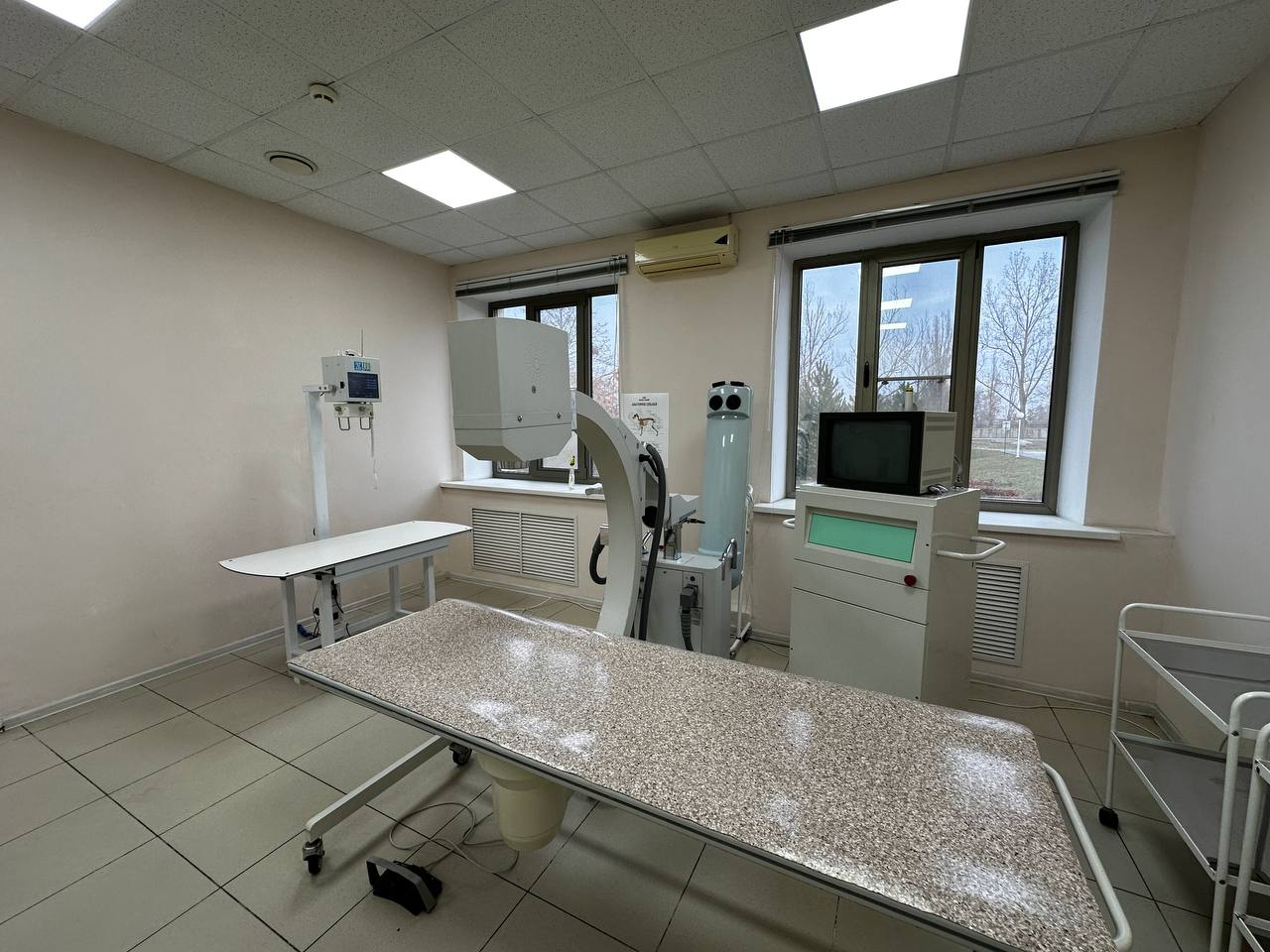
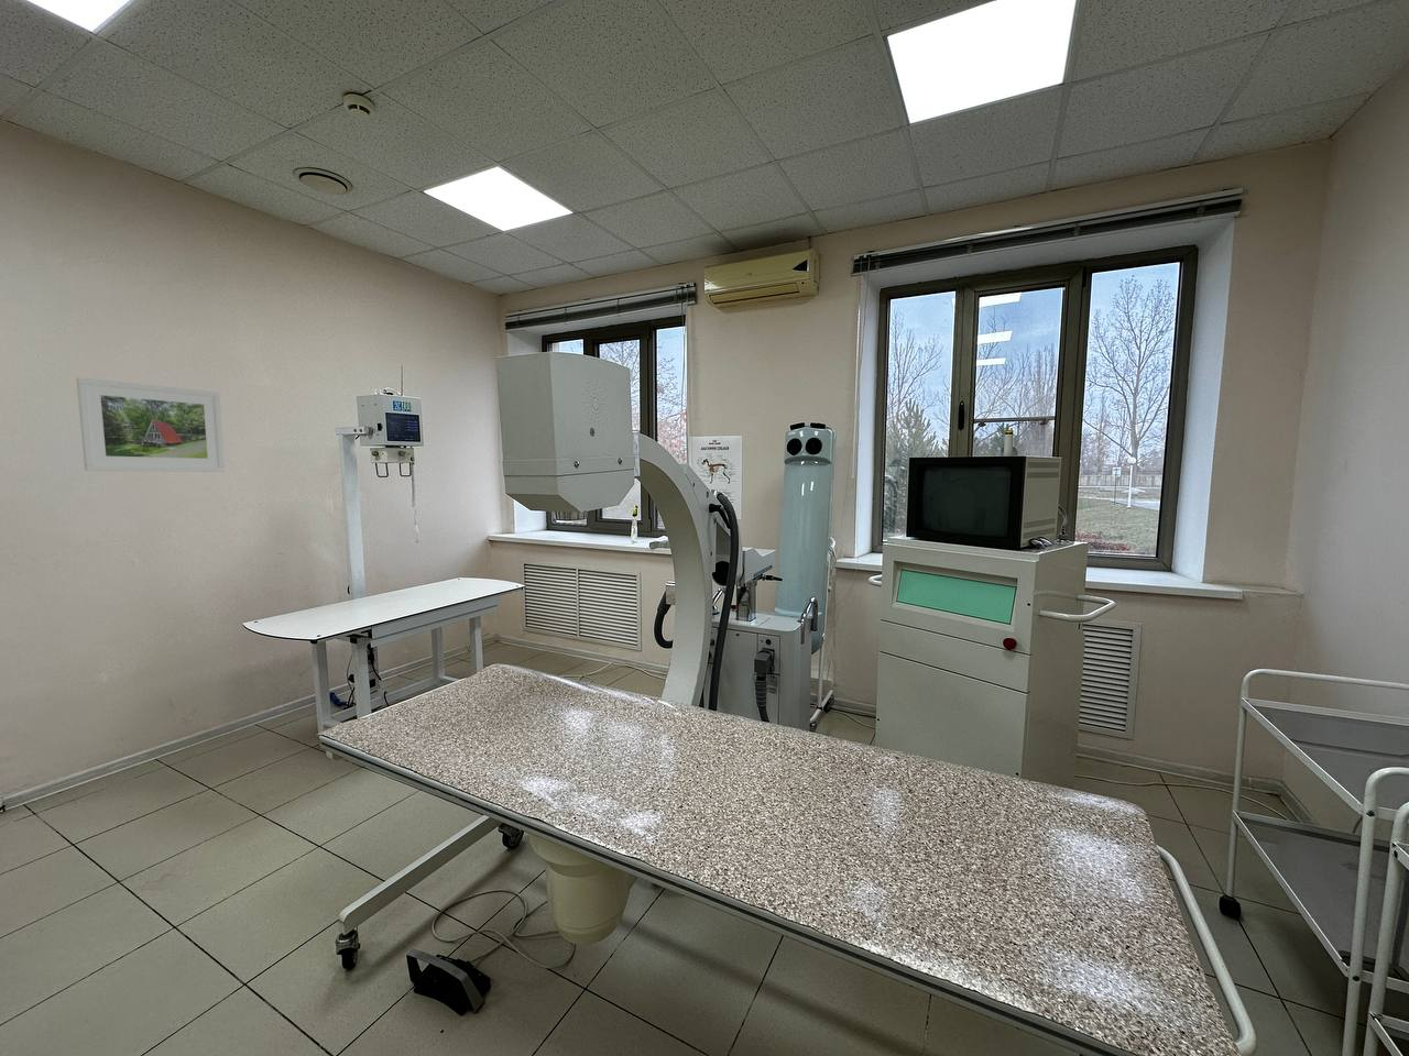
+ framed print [74,376,225,473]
